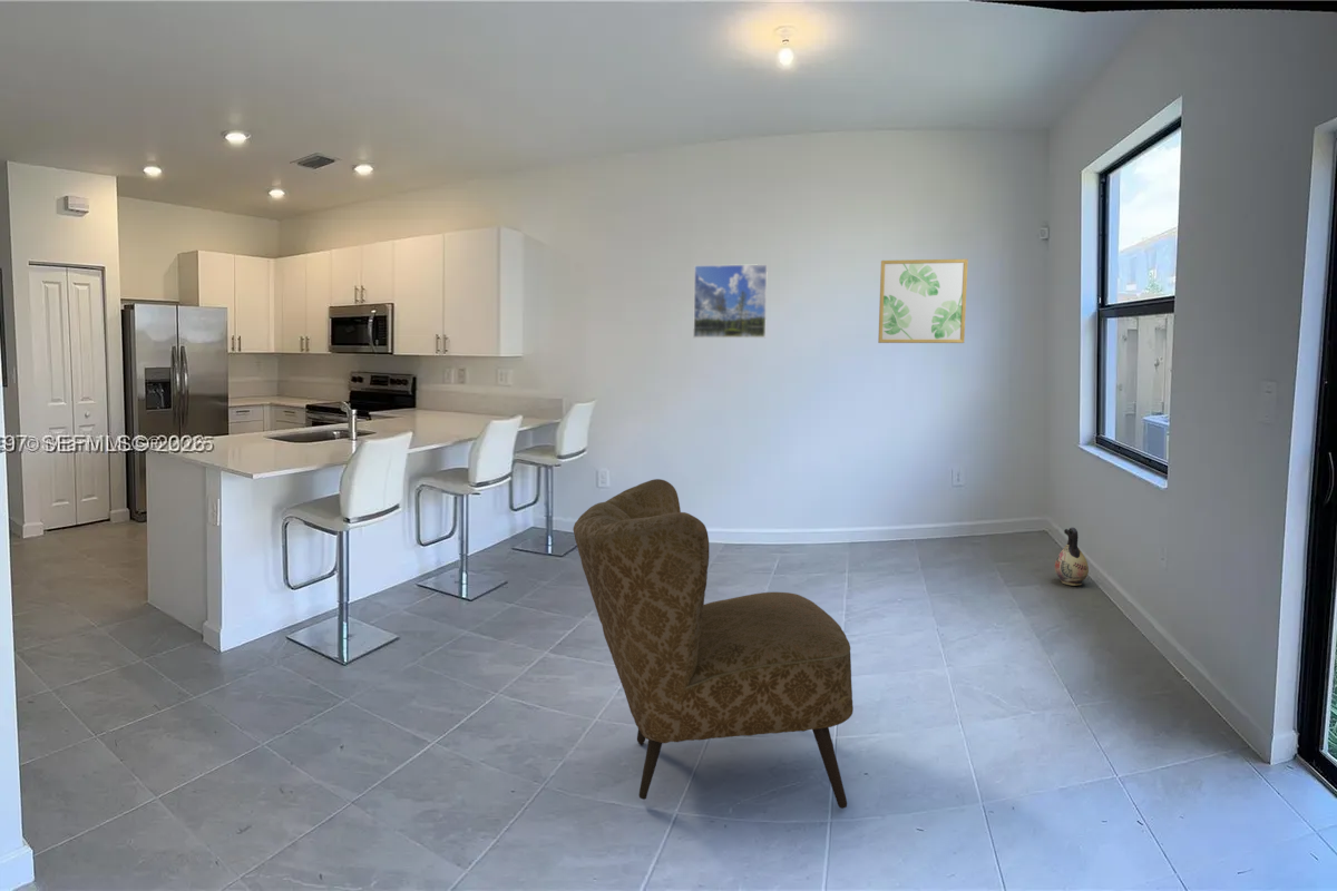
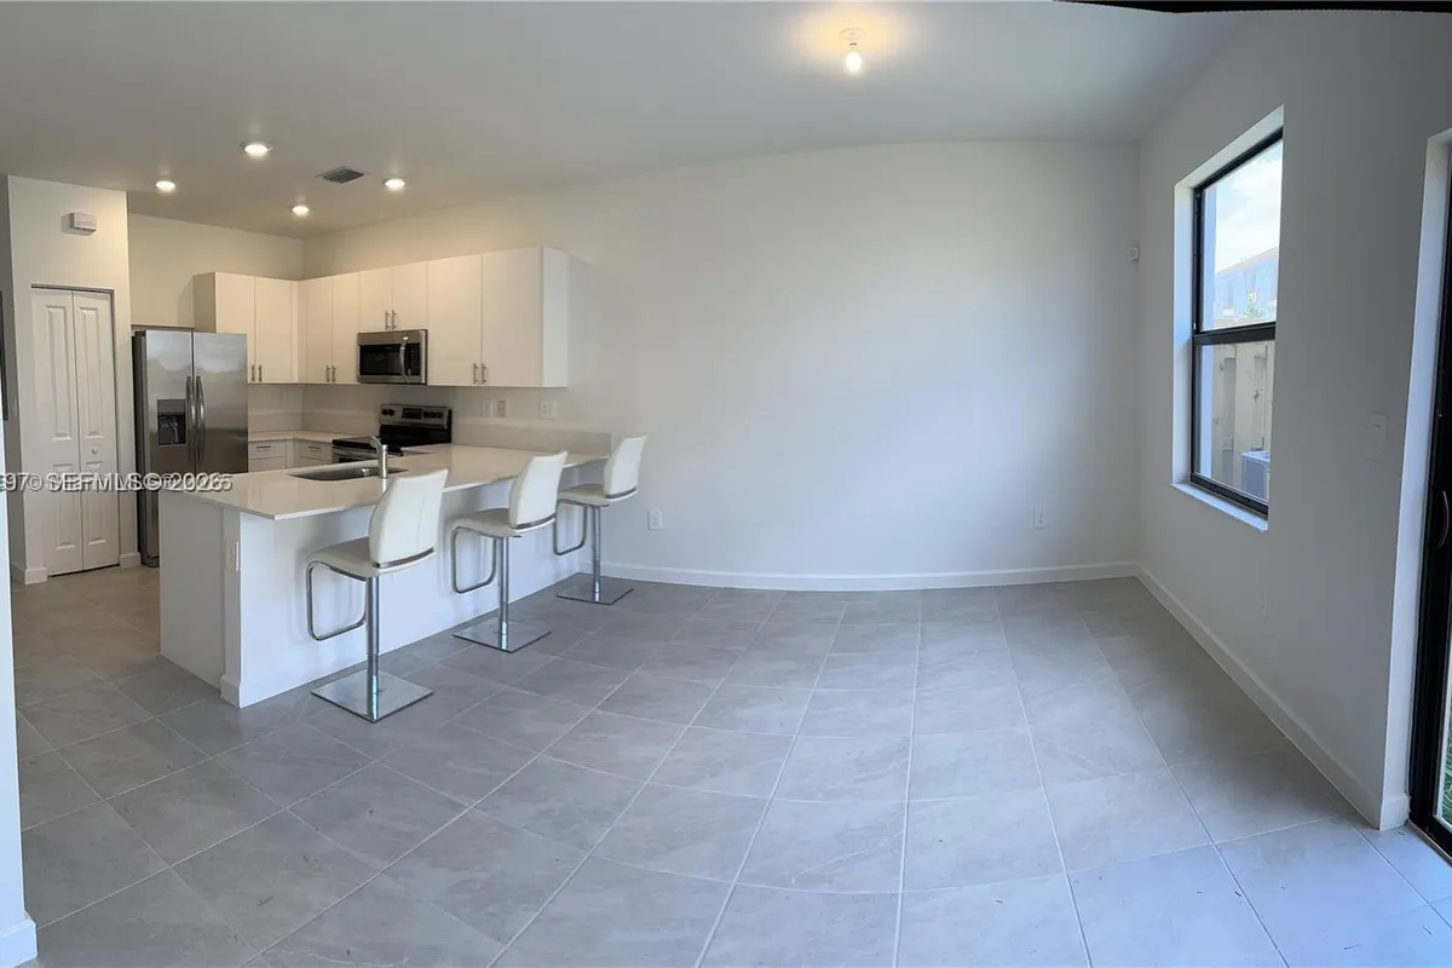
- wall art [877,258,969,344]
- armchair [572,478,855,810]
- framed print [692,263,769,339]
- ceramic jug [1054,527,1090,587]
